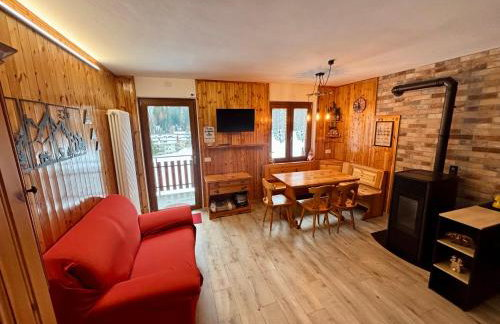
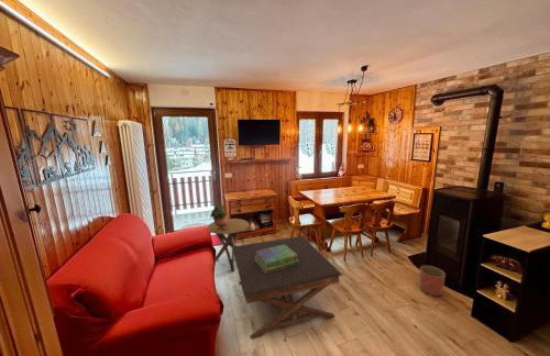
+ side table [207,218,250,272]
+ stack of books [255,245,298,272]
+ potted plant [209,202,228,231]
+ coffee table [231,235,343,341]
+ planter [418,265,447,297]
